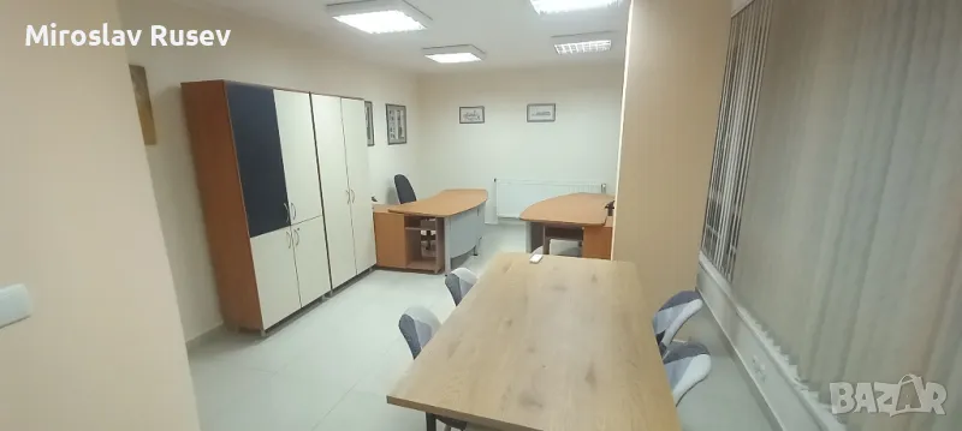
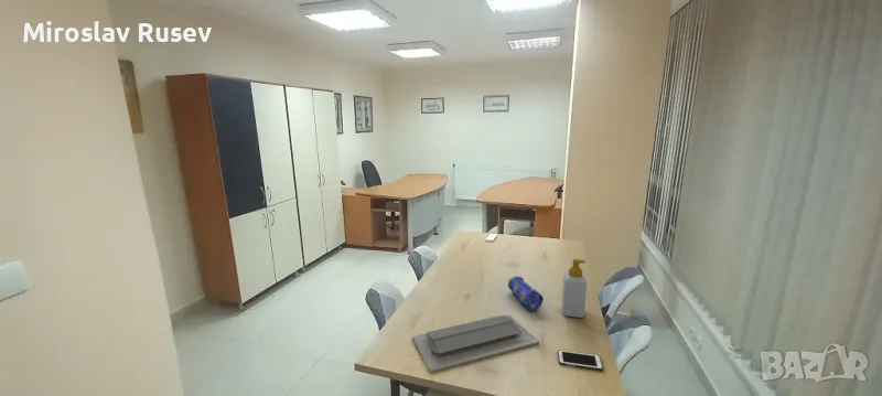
+ soap bottle [561,258,588,319]
+ pencil case [507,275,545,312]
+ cell phone [557,349,604,372]
+ architectural model [411,313,540,374]
